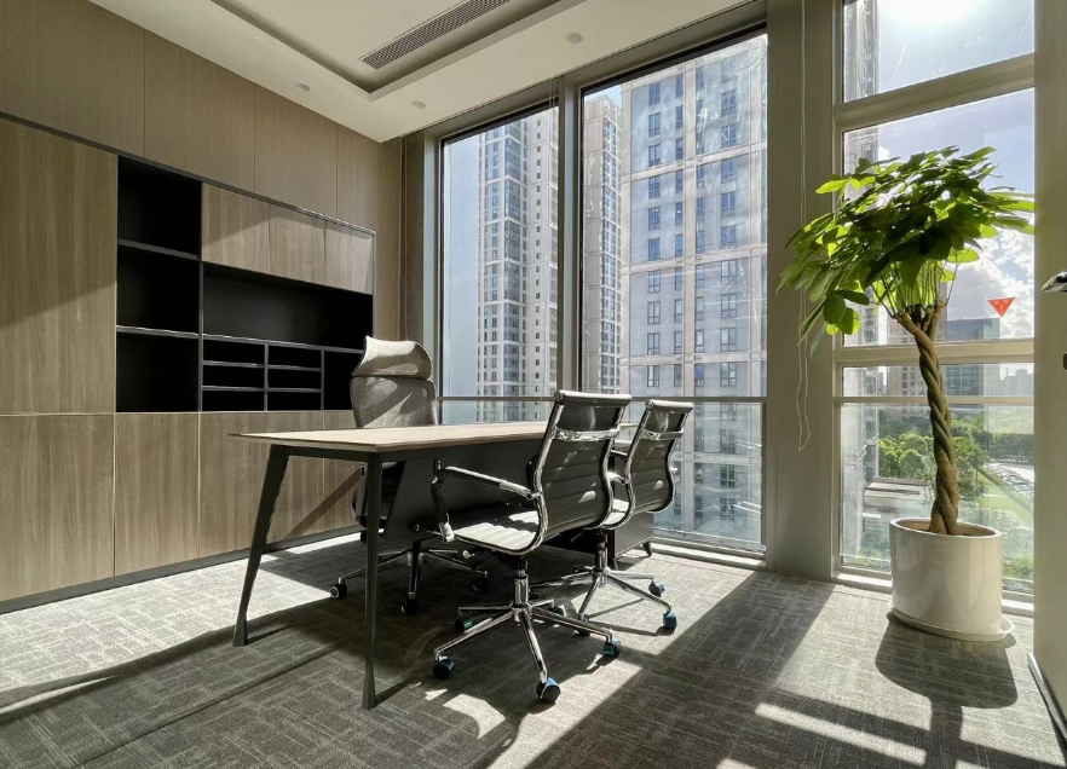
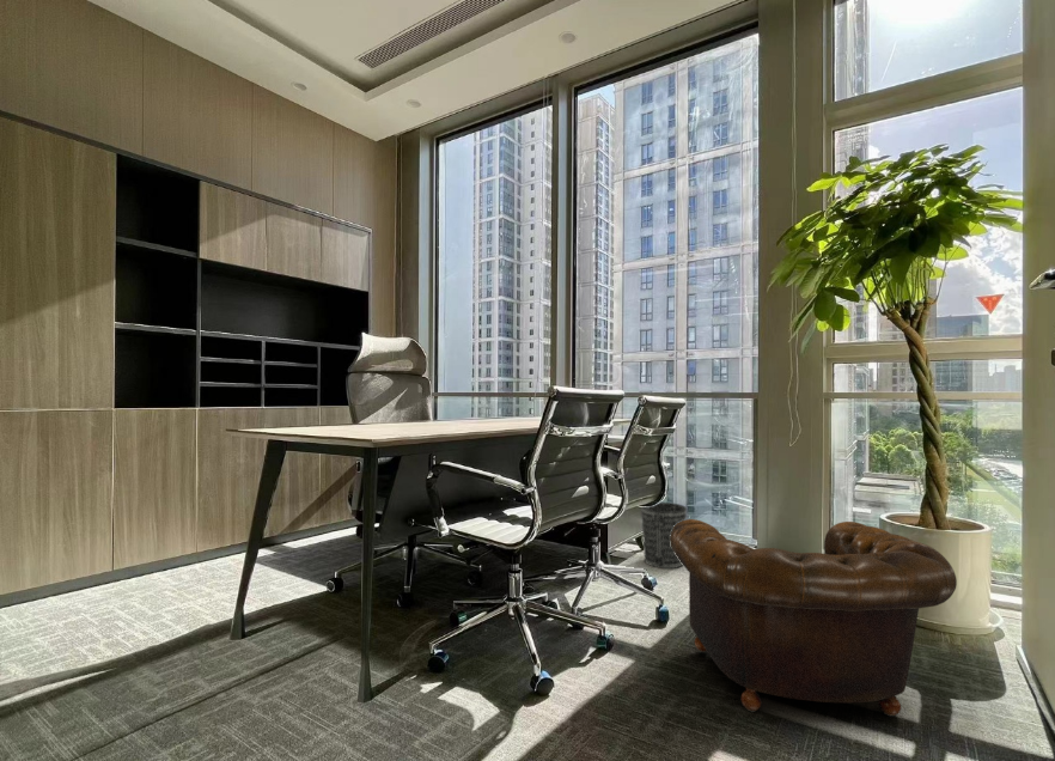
+ wastebasket [640,501,688,570]
+ armchair [670,518,958,717]
